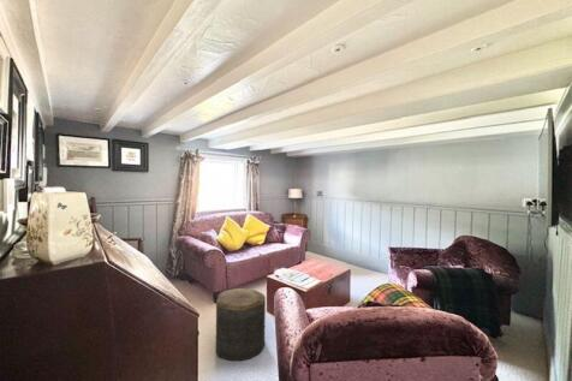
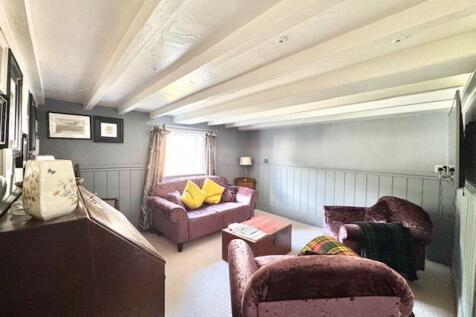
- stool [215,287,267,362]
